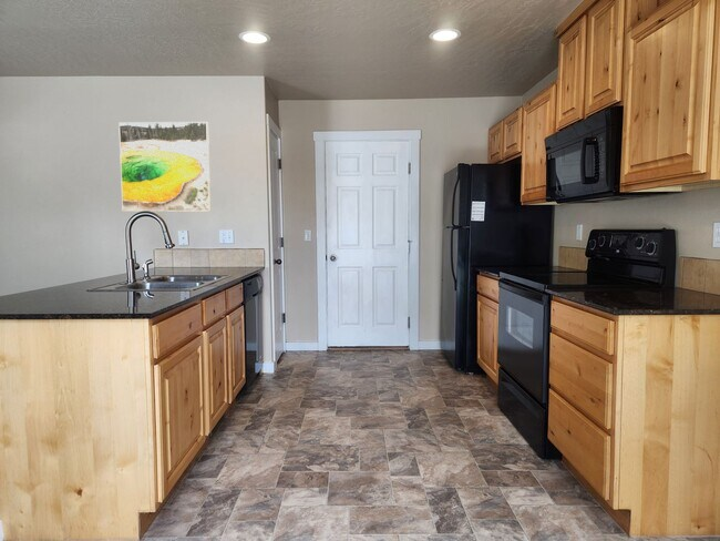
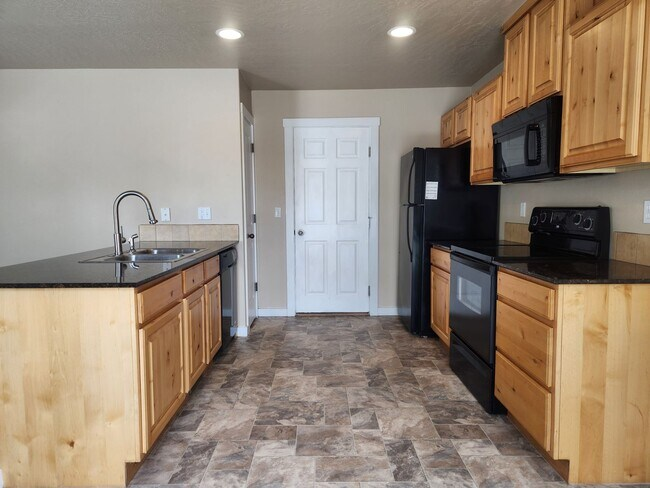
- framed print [117,121,212,213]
